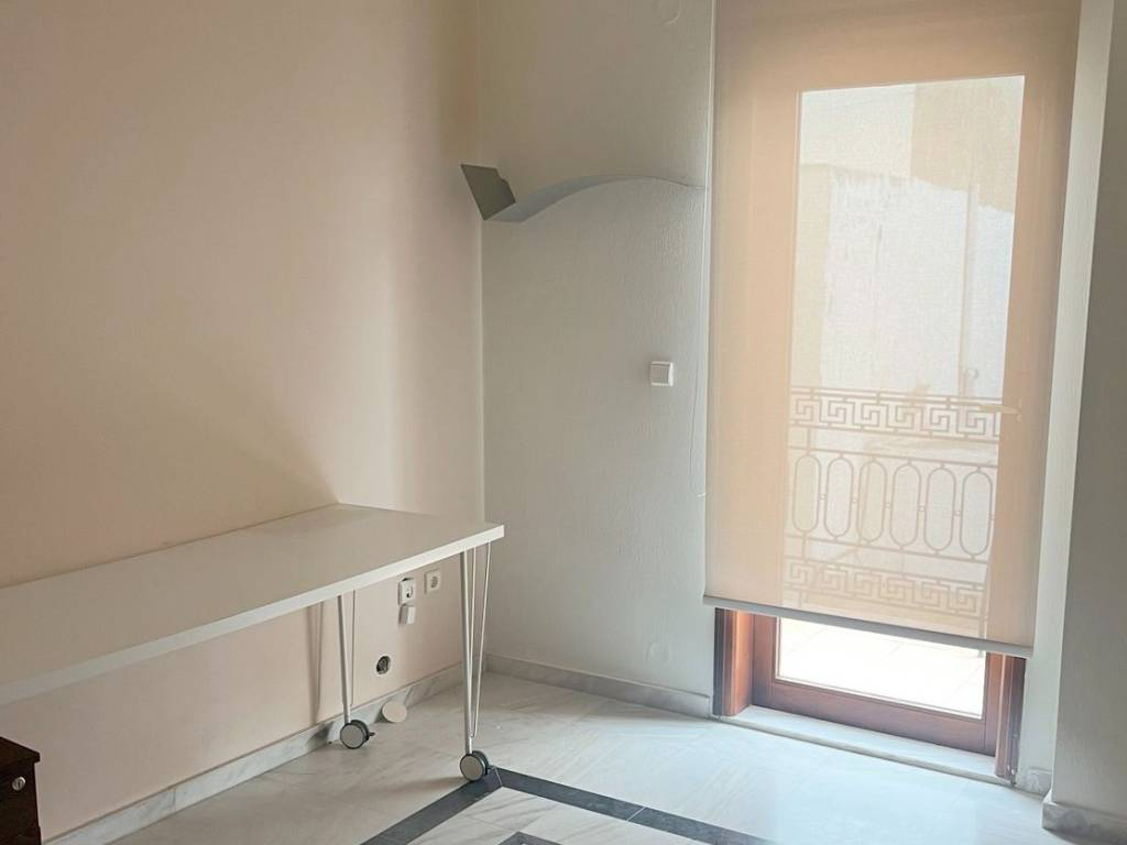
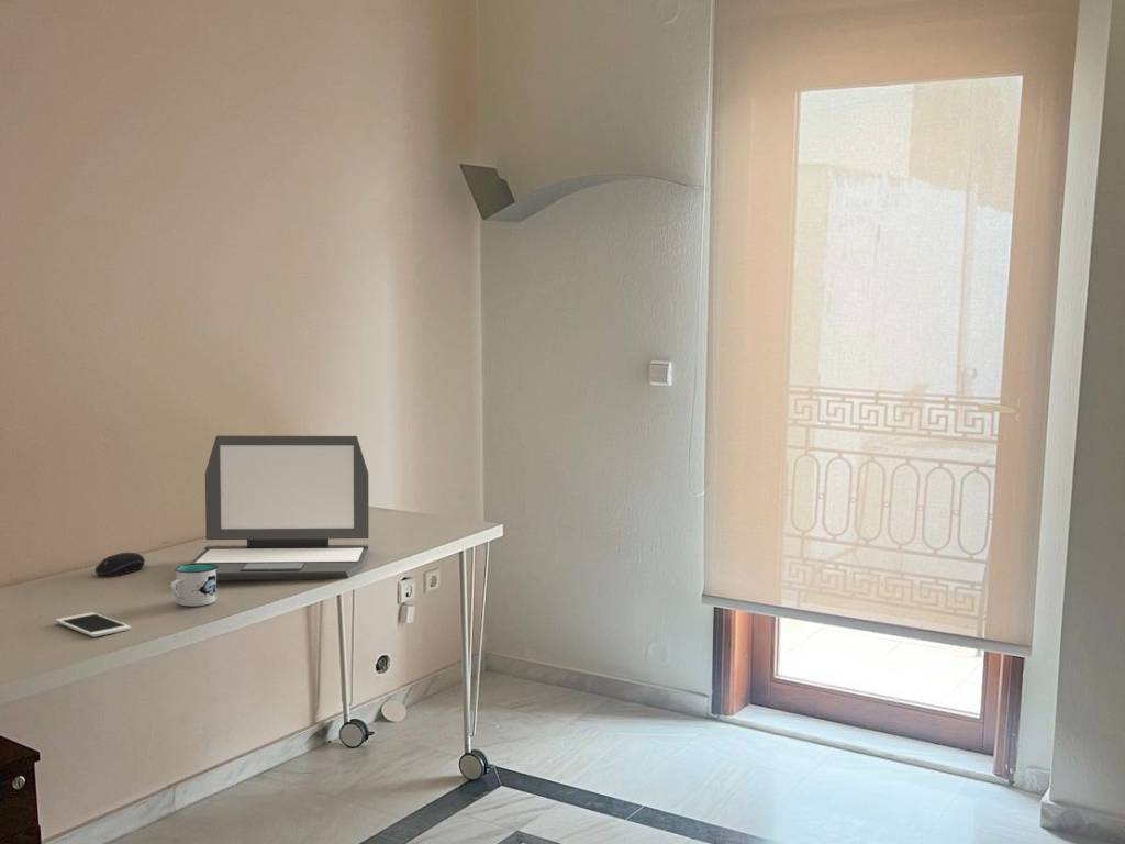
+ computer mouse [93,552,146,577]
+ cell phone [54,611,132,638]
+ mug [169,563,218,608]
+ laptop [189,434,370,581]
